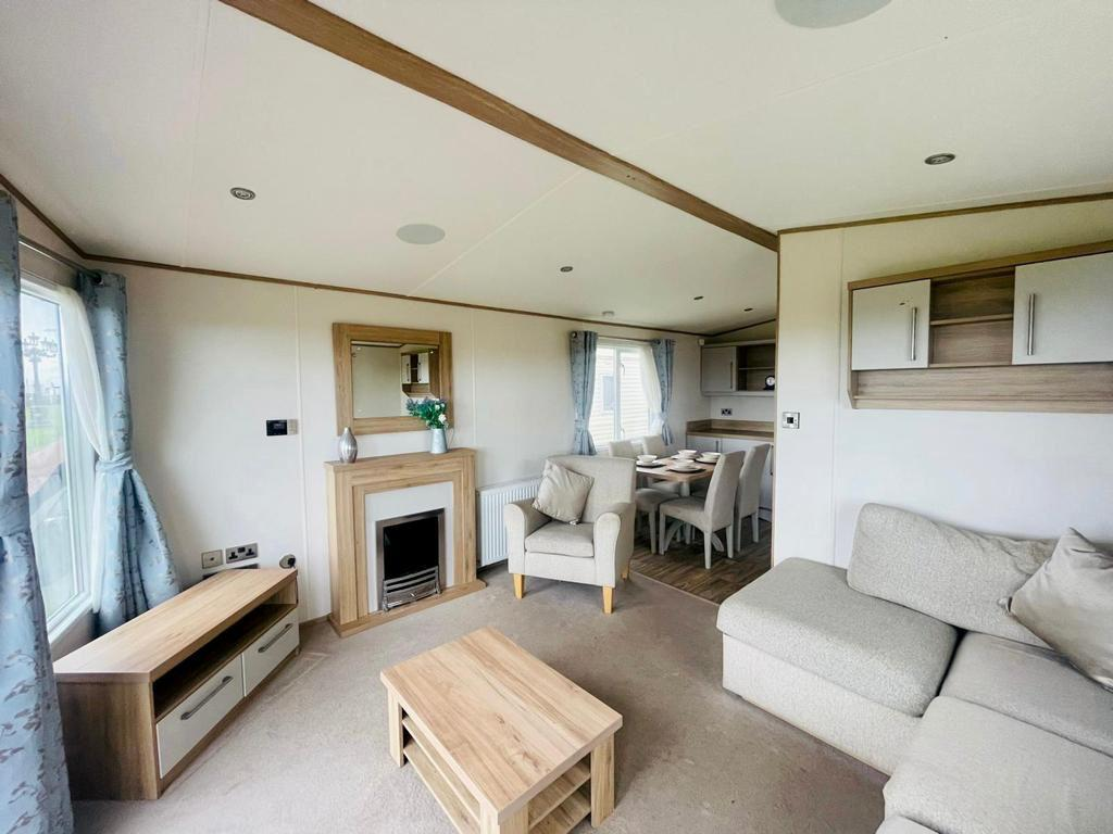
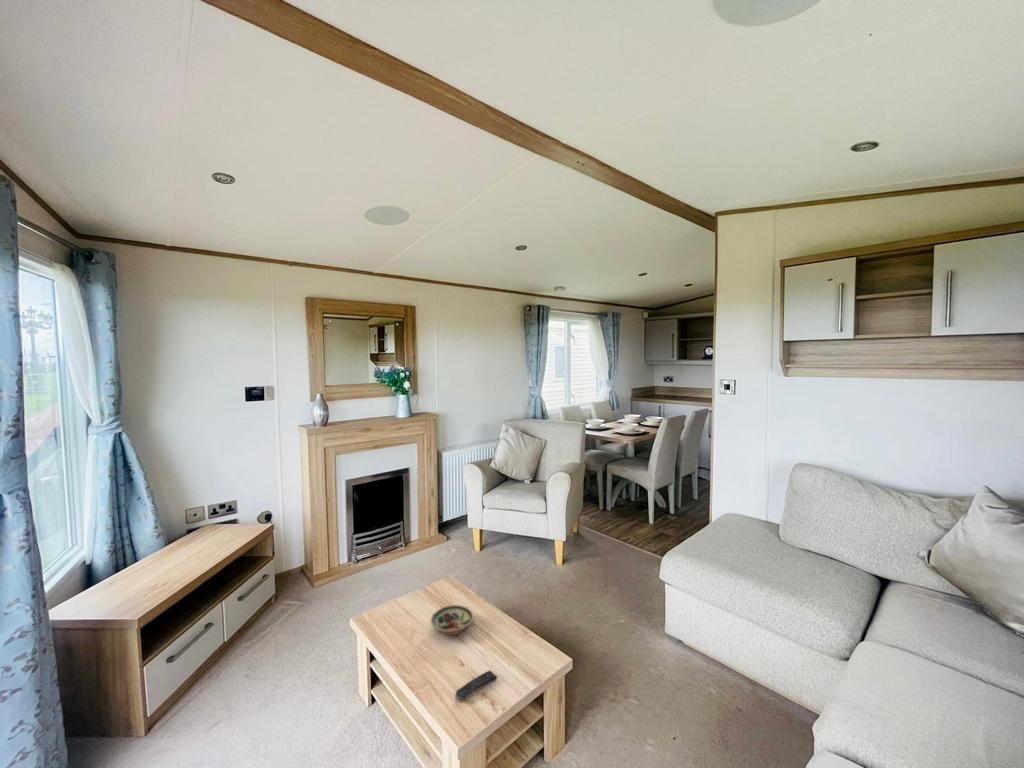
+ remote control [454,669,498,700]
+ decorative bowl [430,604,474,636]
